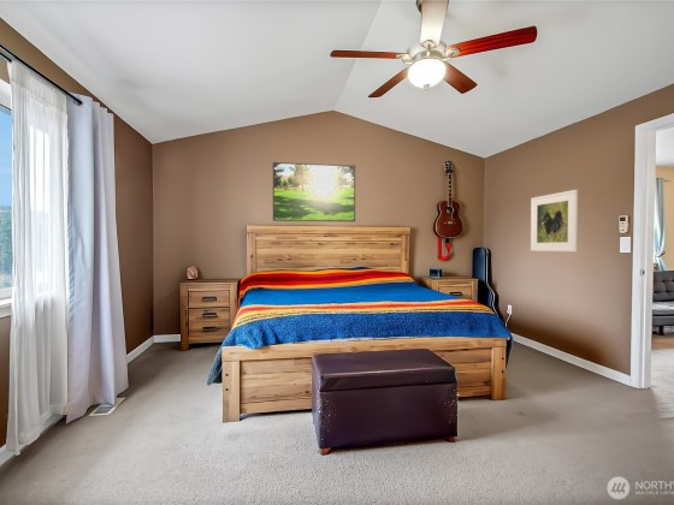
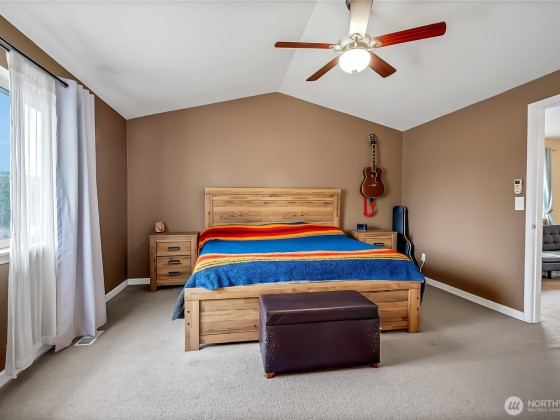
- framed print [530,189,579,252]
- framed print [272,161,356,222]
